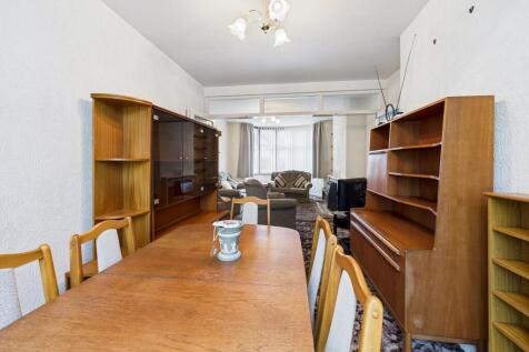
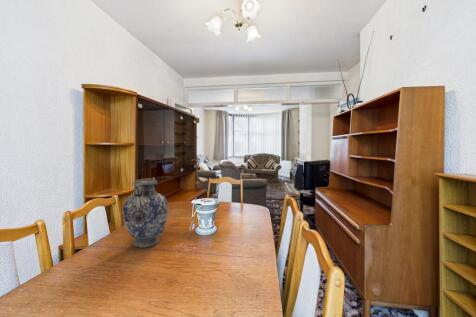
+ vase [121,177,169,249]
